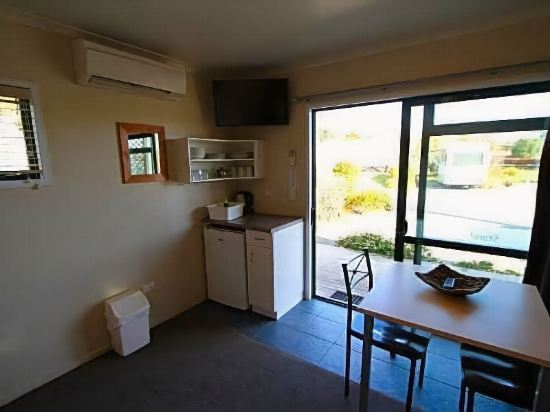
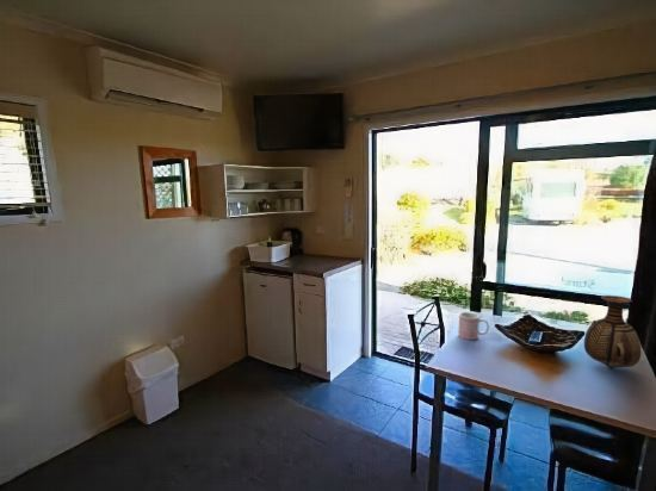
+ vase [583,294,642,369]
+ mug [457,311,490,341]
